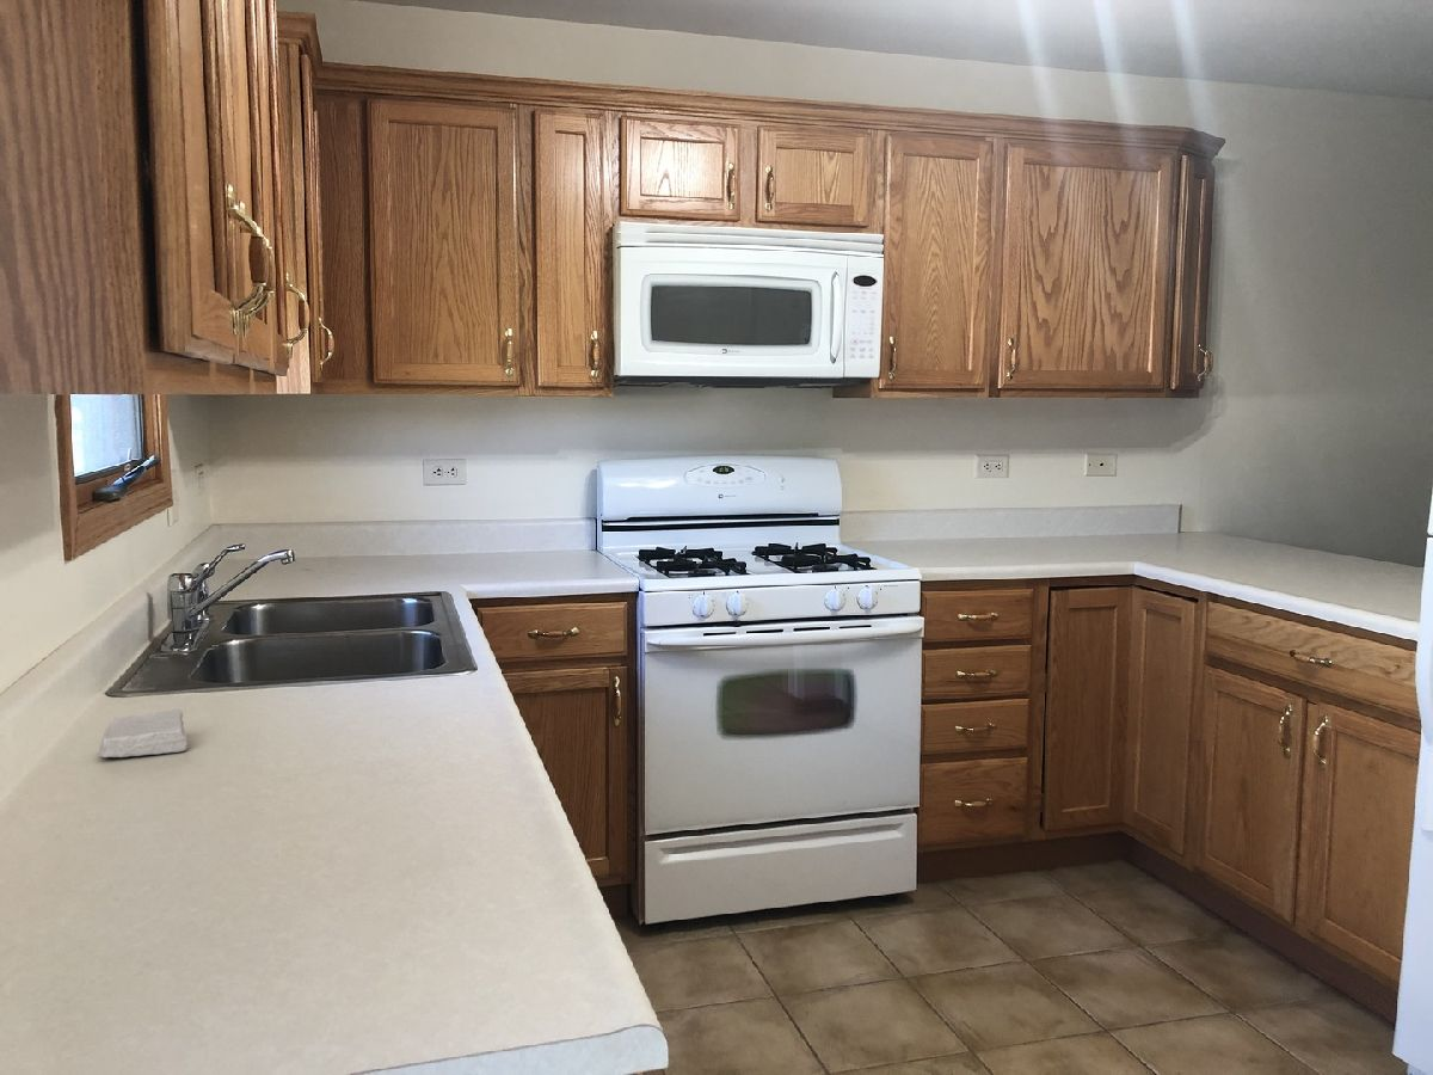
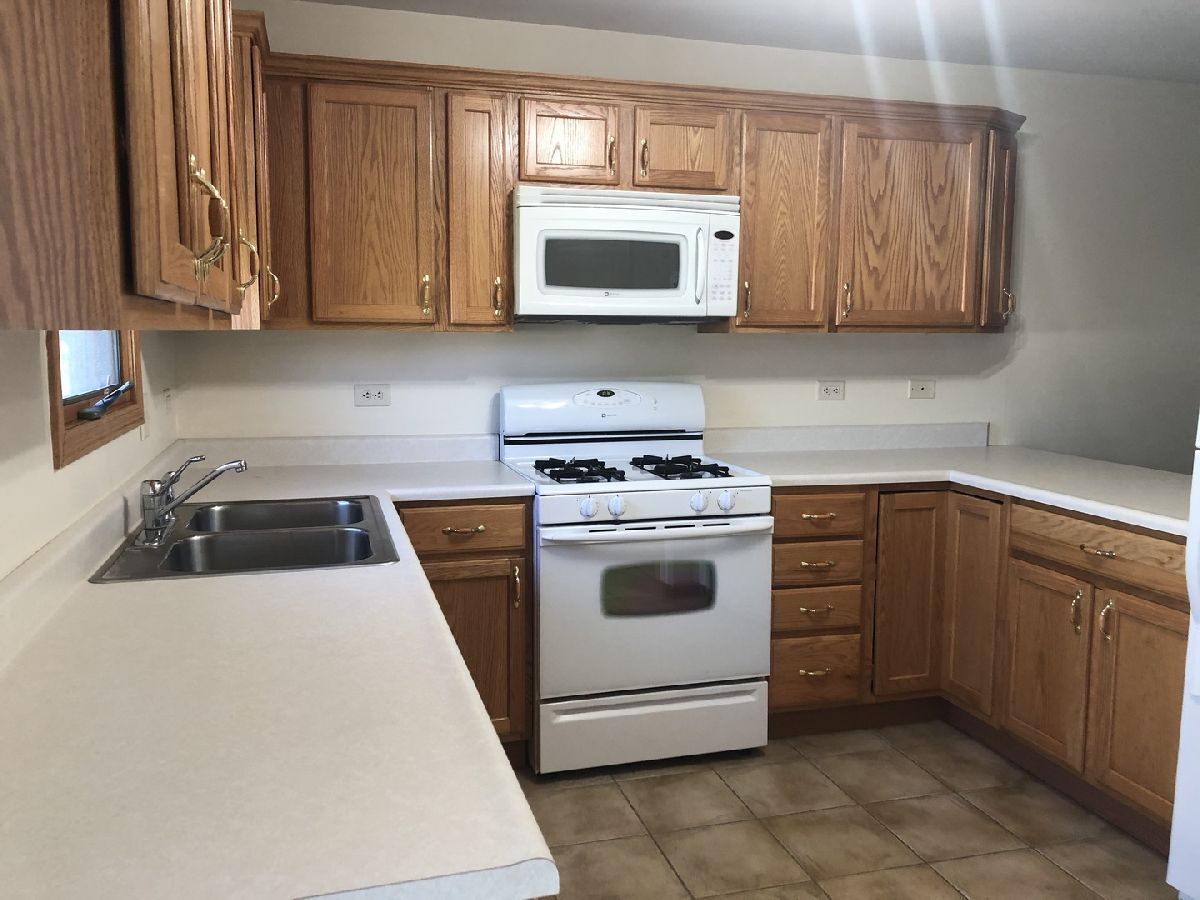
- soap bar [97,708,189,758]
